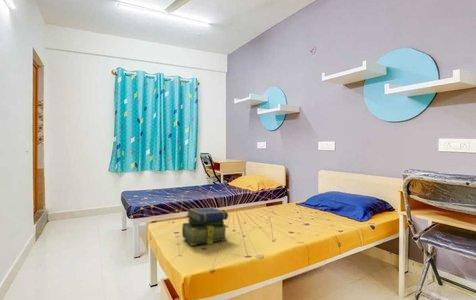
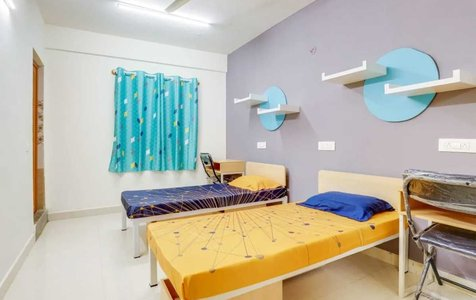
- stack of books [181,207,229,246]
